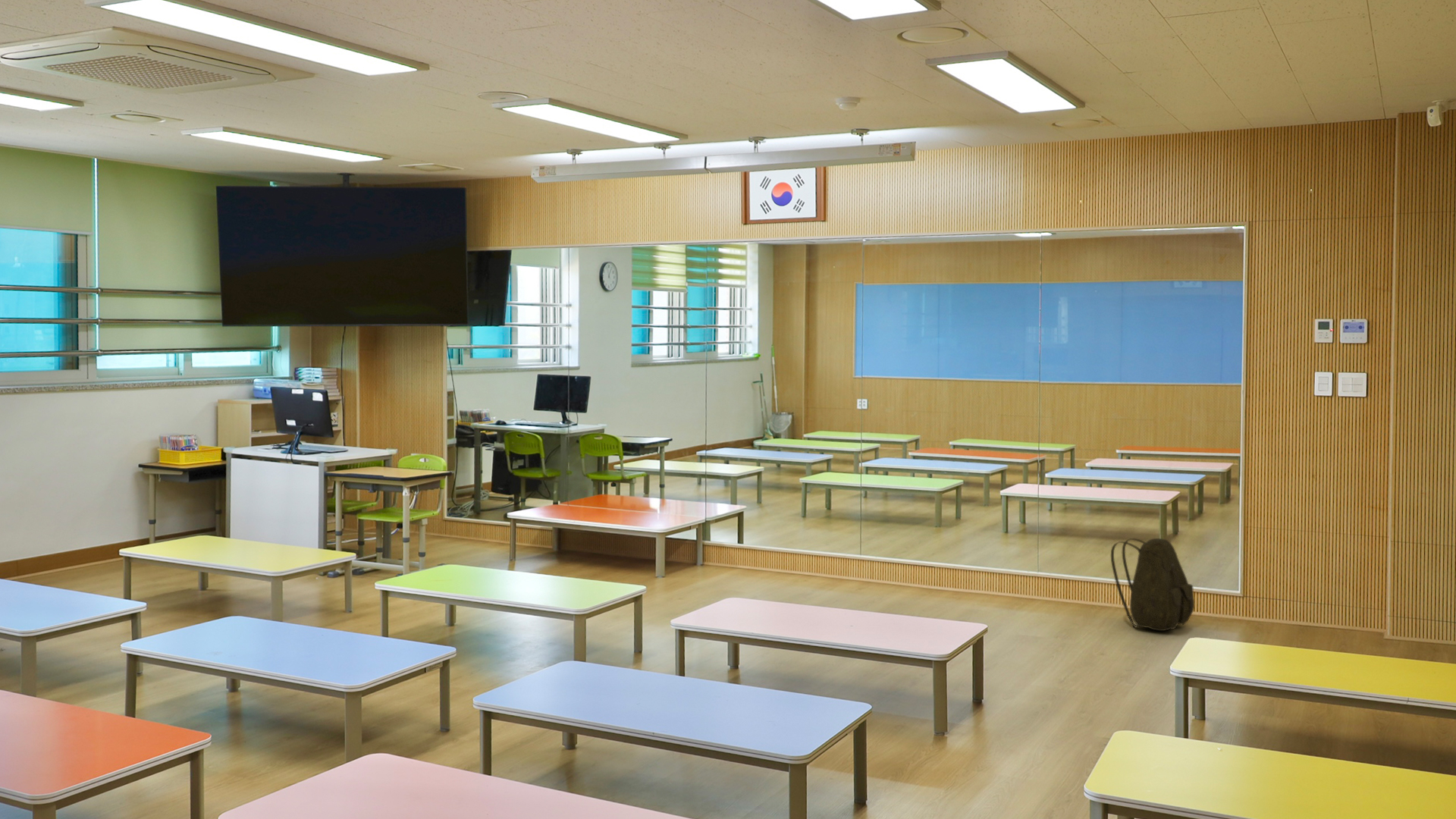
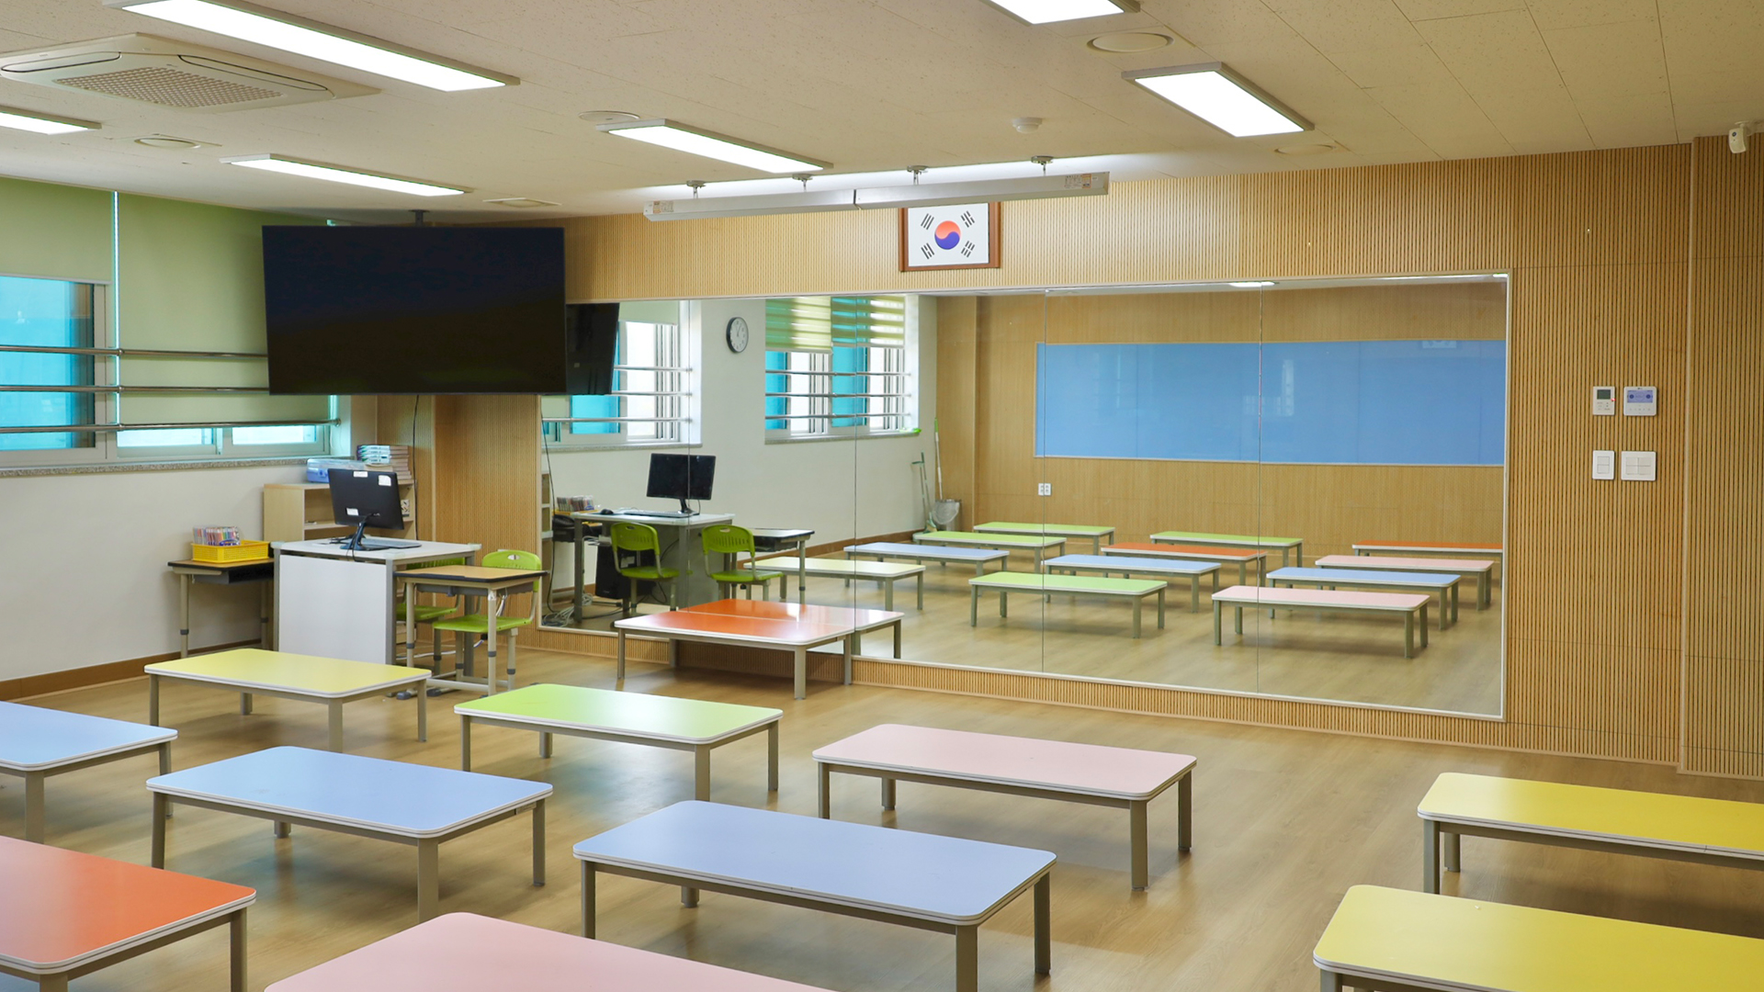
- backpack [1110,538,1195,632]
